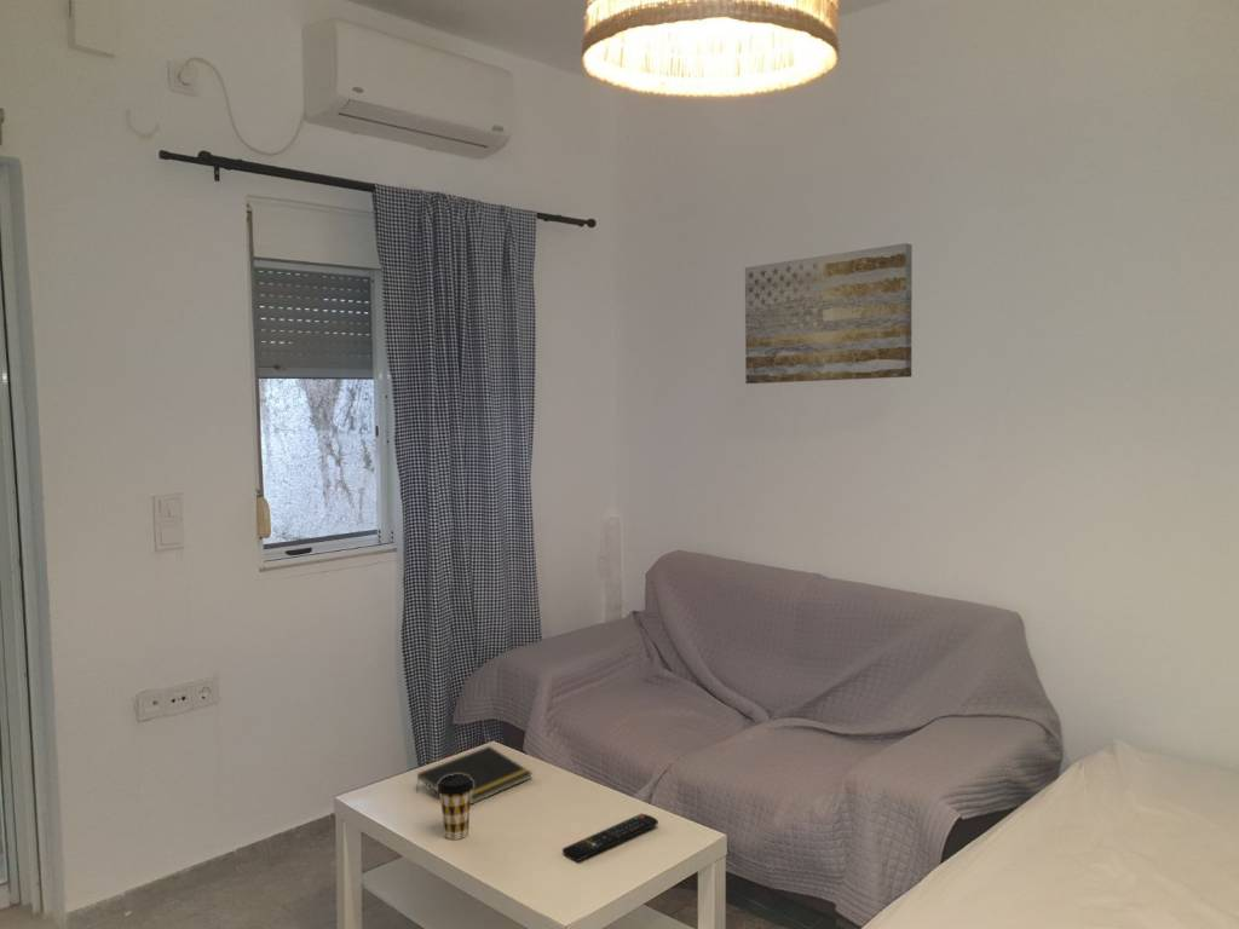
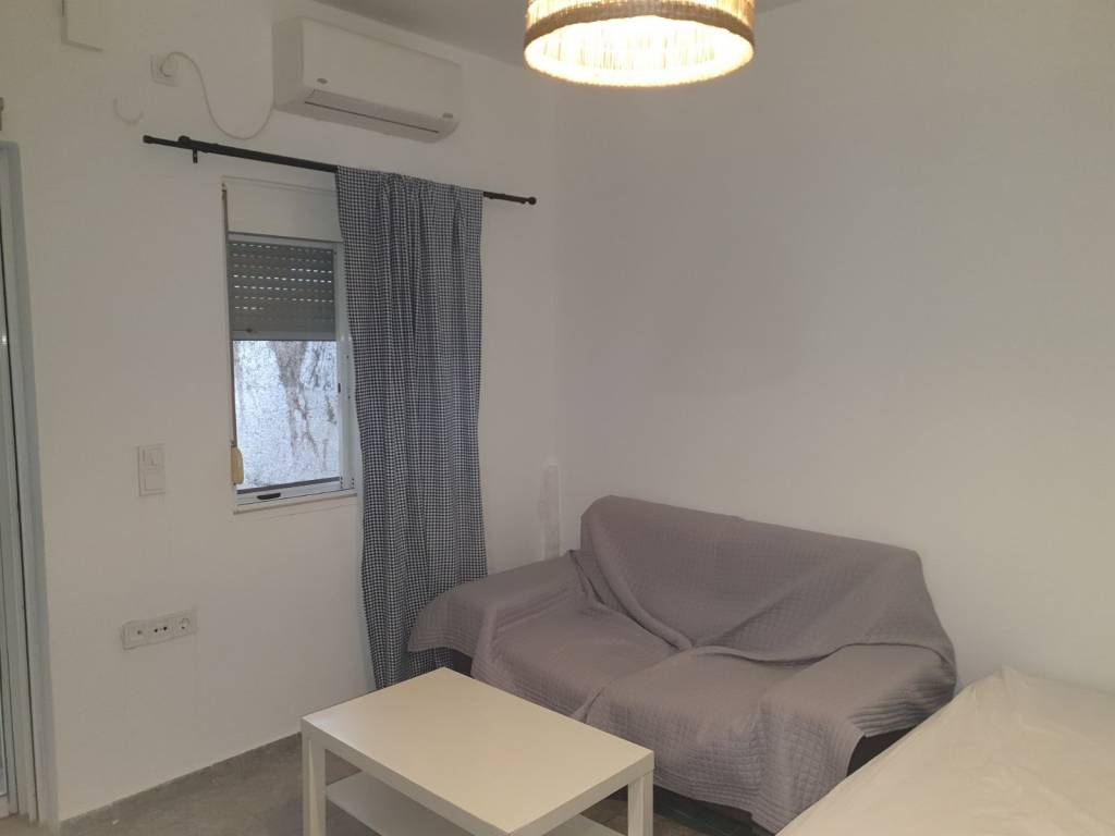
- notepad [415,745,534,806]
- remote control [561,813,659,862]
- coffee cup [438,774,473,841]
- wall art [744,242,914,385]
